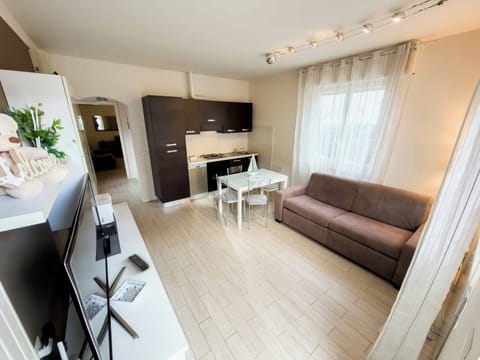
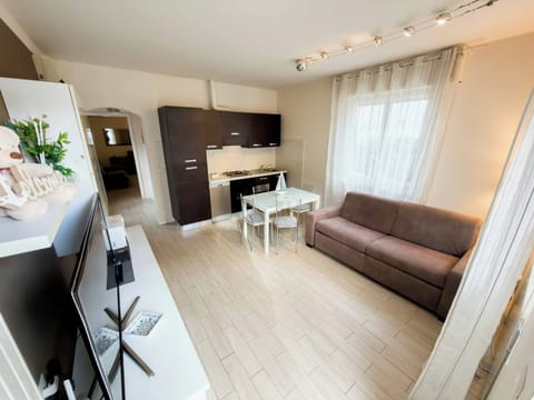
- remote control [127,253,150,272]
